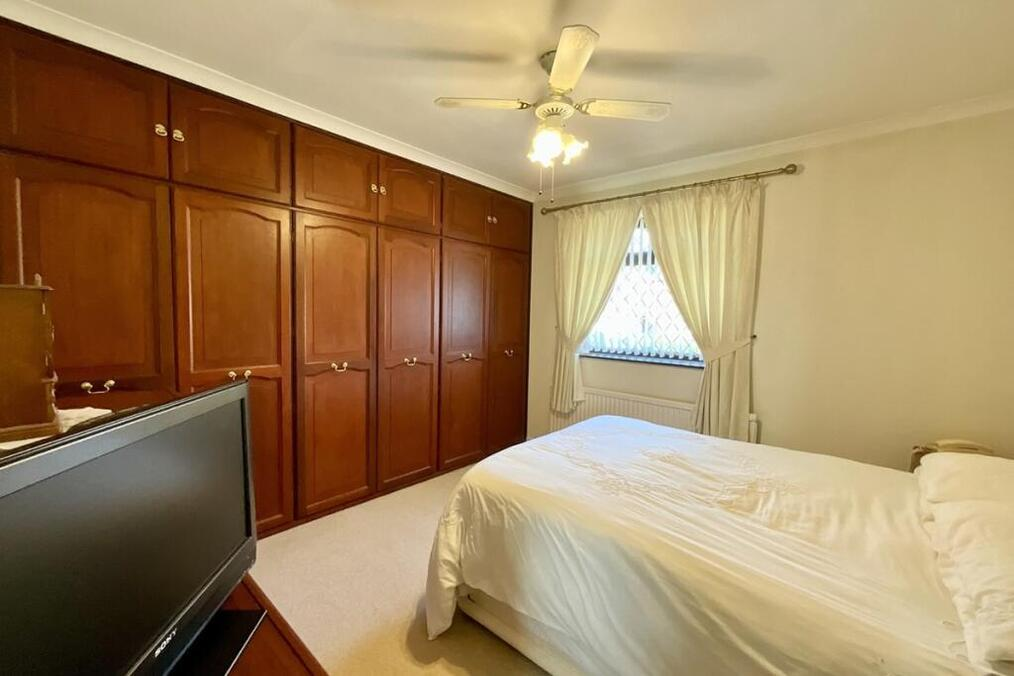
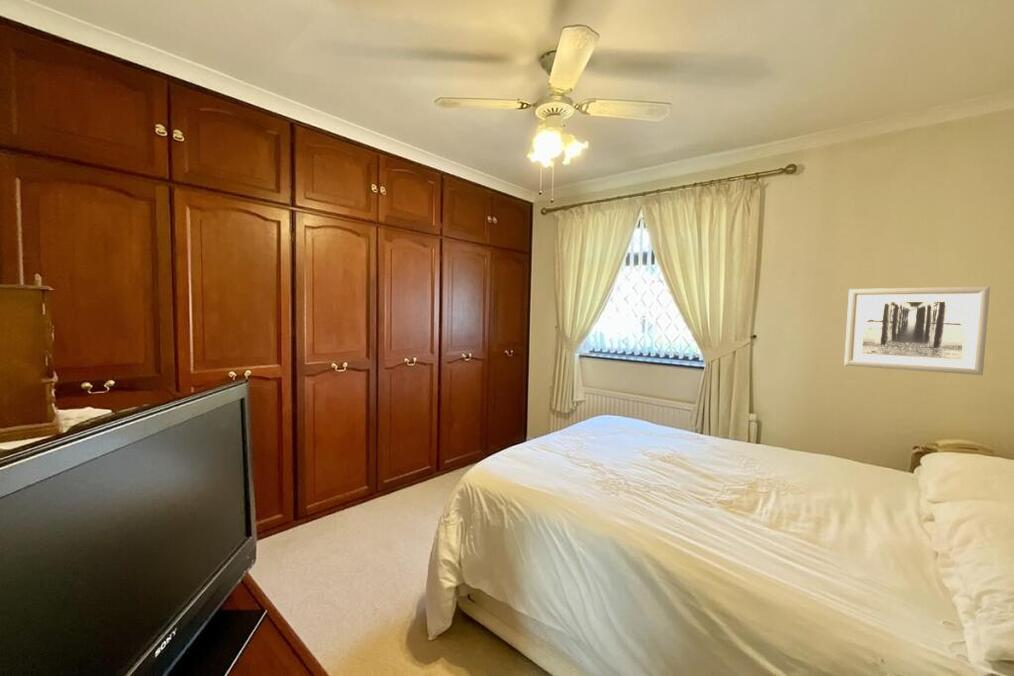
+ wall art [843,285,991,376]
